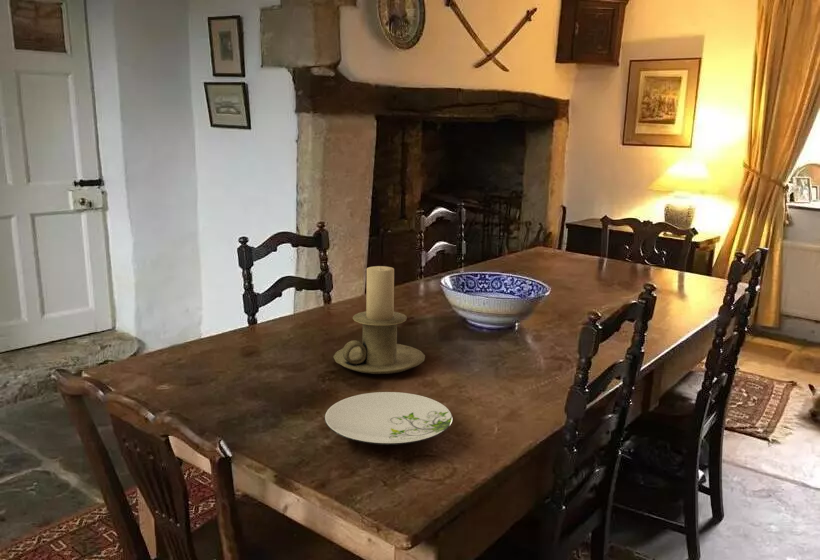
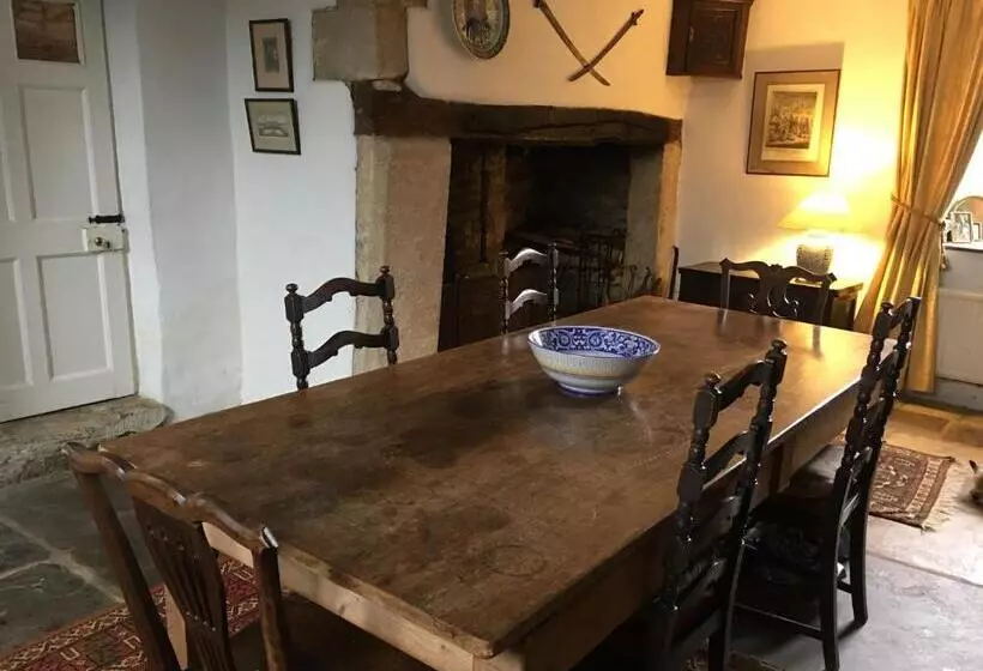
- candle holder [333,265,426,375]
- plate [324,391,453,446]
